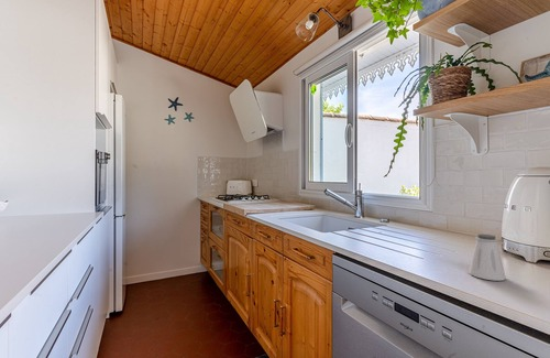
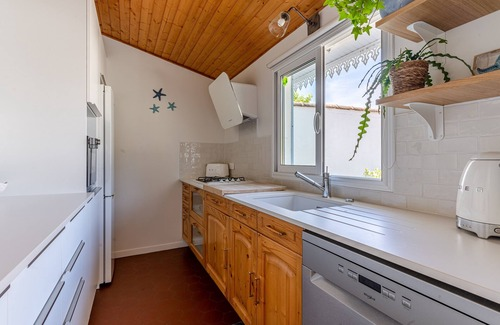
- saltshaker [468,232,507,282]
